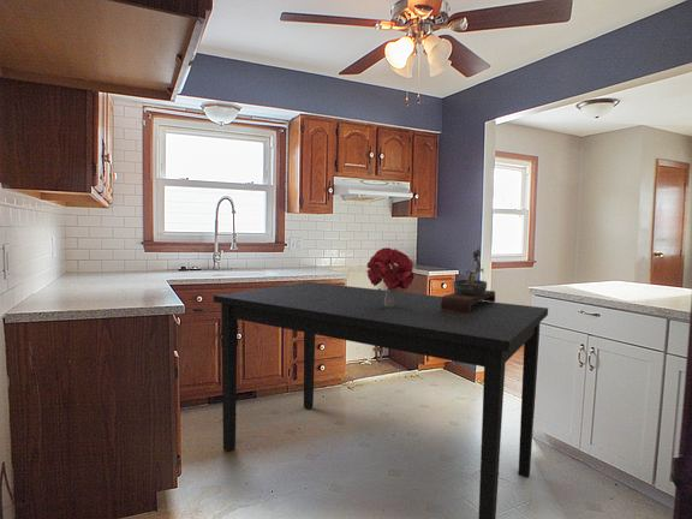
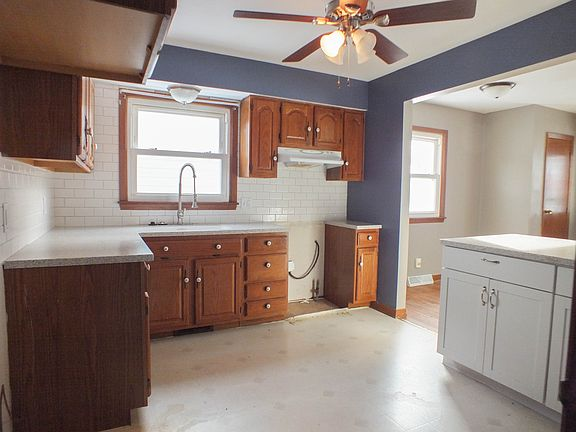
- bouquet [365,246,414,308]
- bonsai tree [441,247,496,314]
- dining table [213,281,549,519]
